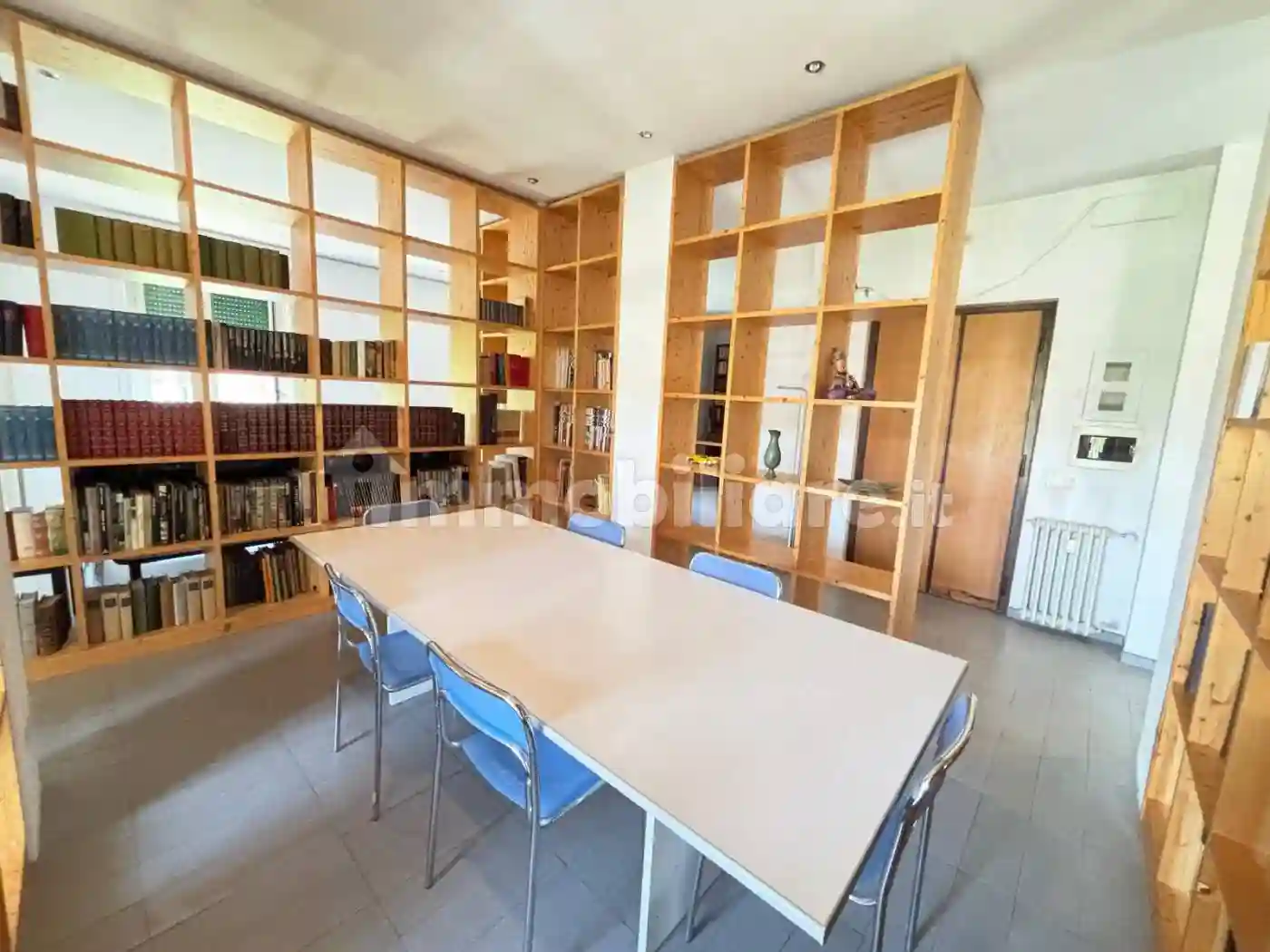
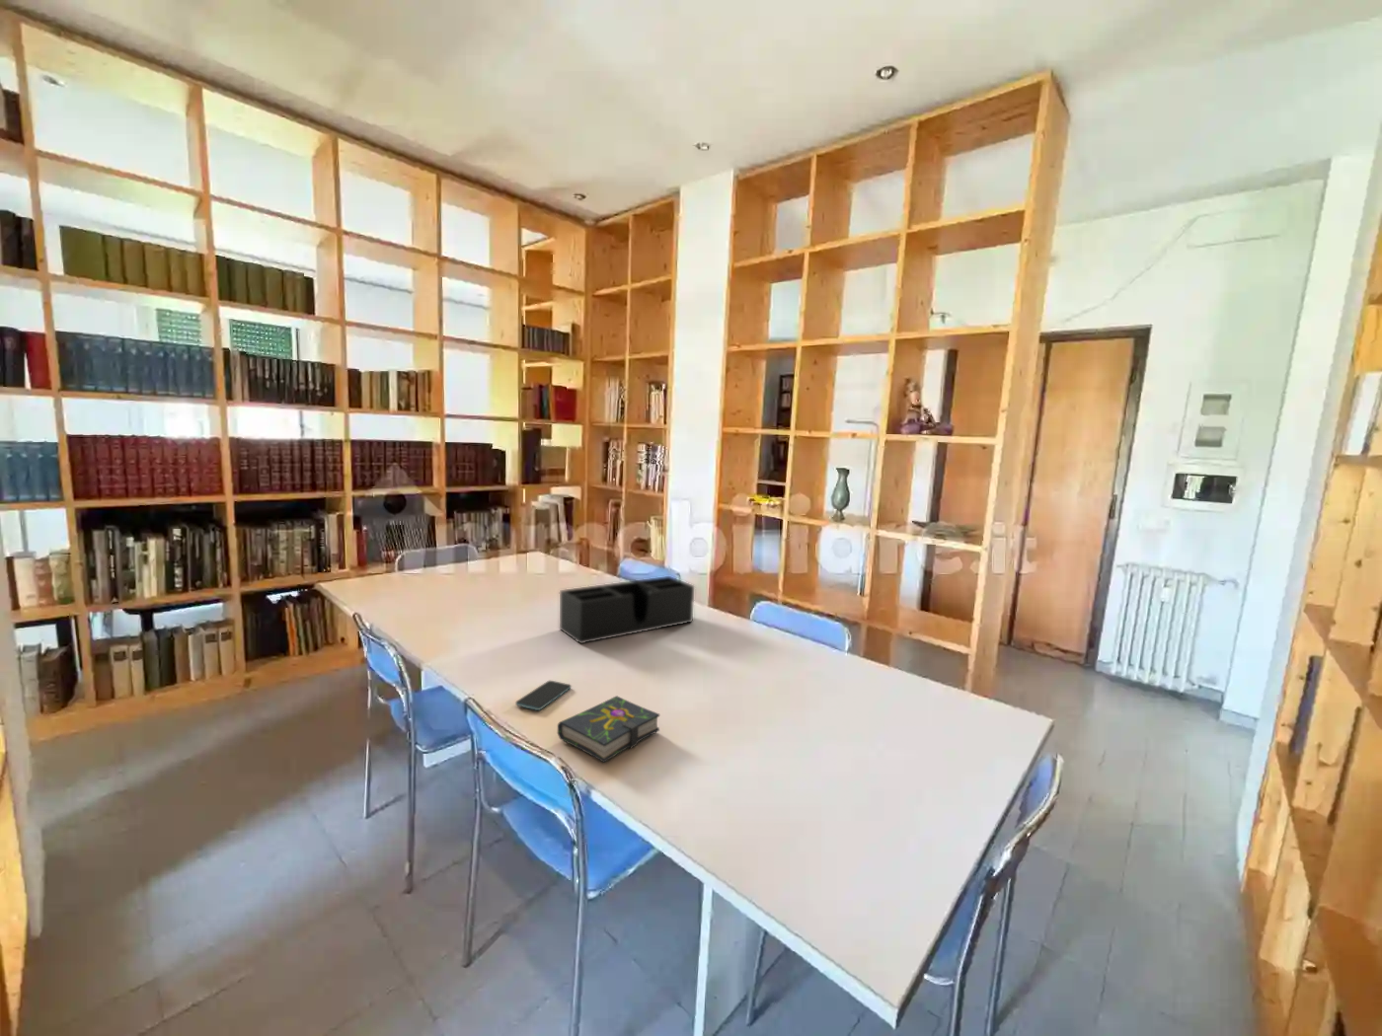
+ smartphone [515,680,572,712]
+ book [557,694,661,764]
+ desk organizer [558,576,695,644]
